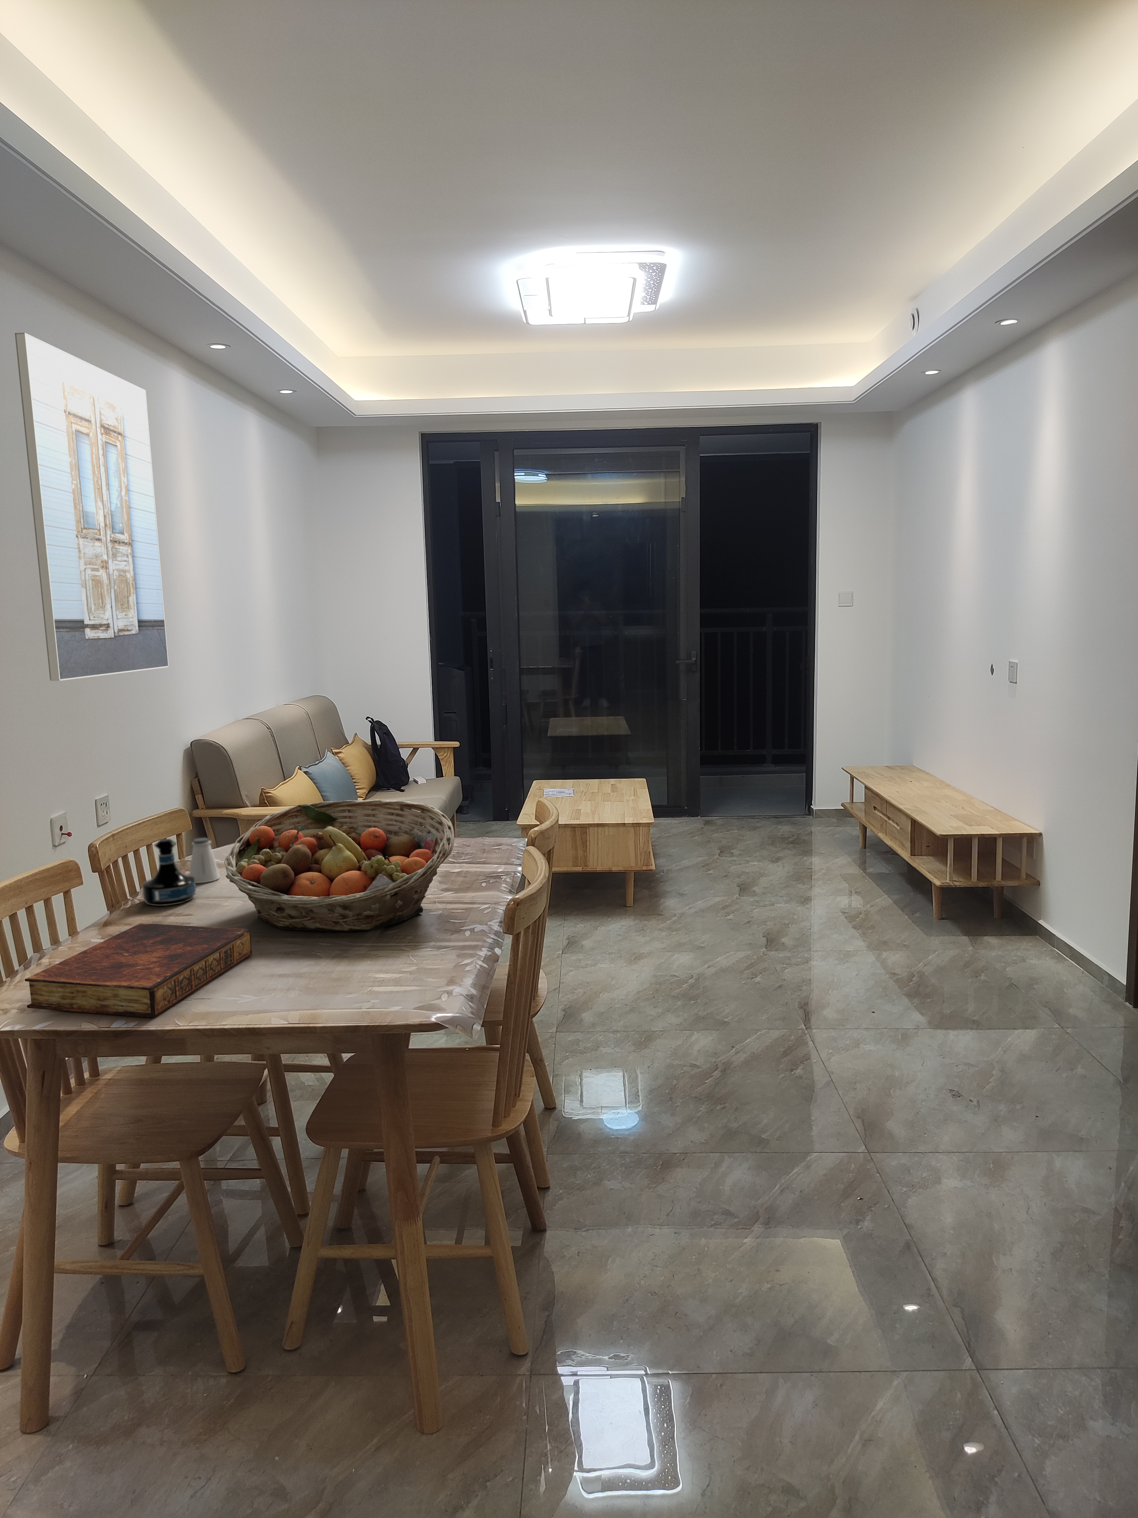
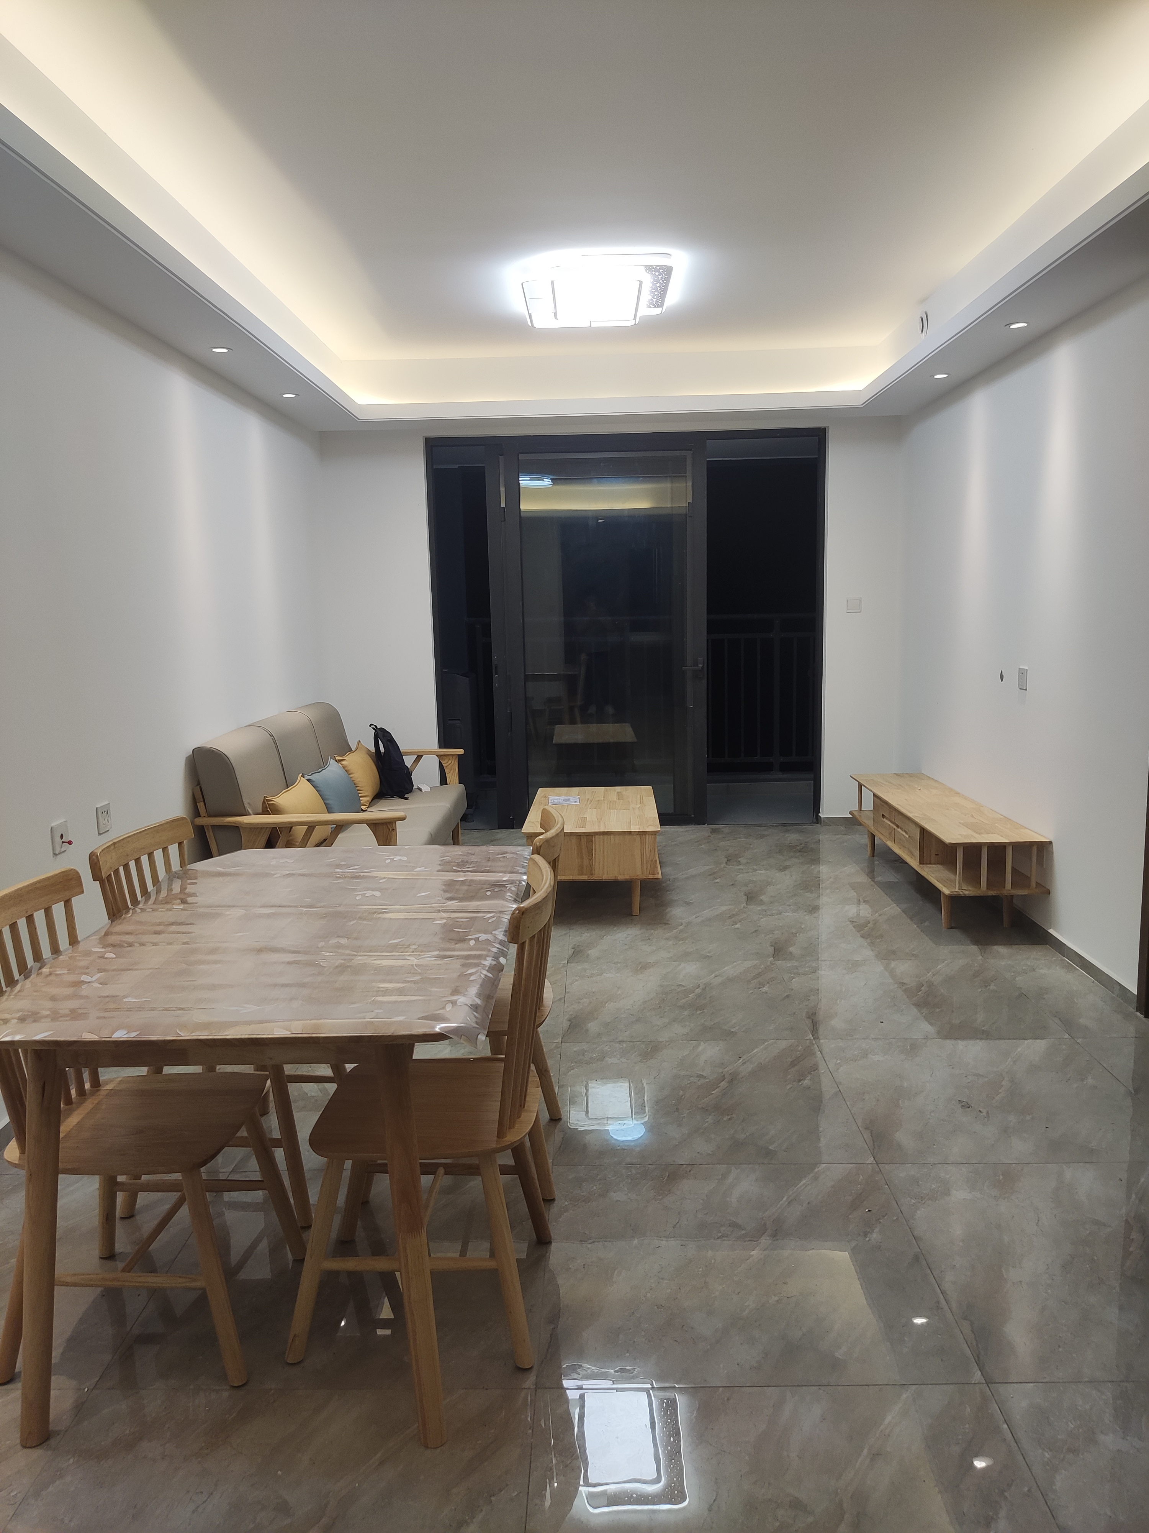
- tequila bottle [141,838,196,906]
- book [25,923,252,1018]
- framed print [14,332,170,681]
- saltshaker [189,838,220,883]
- fruit basket [225,800,454,932]
